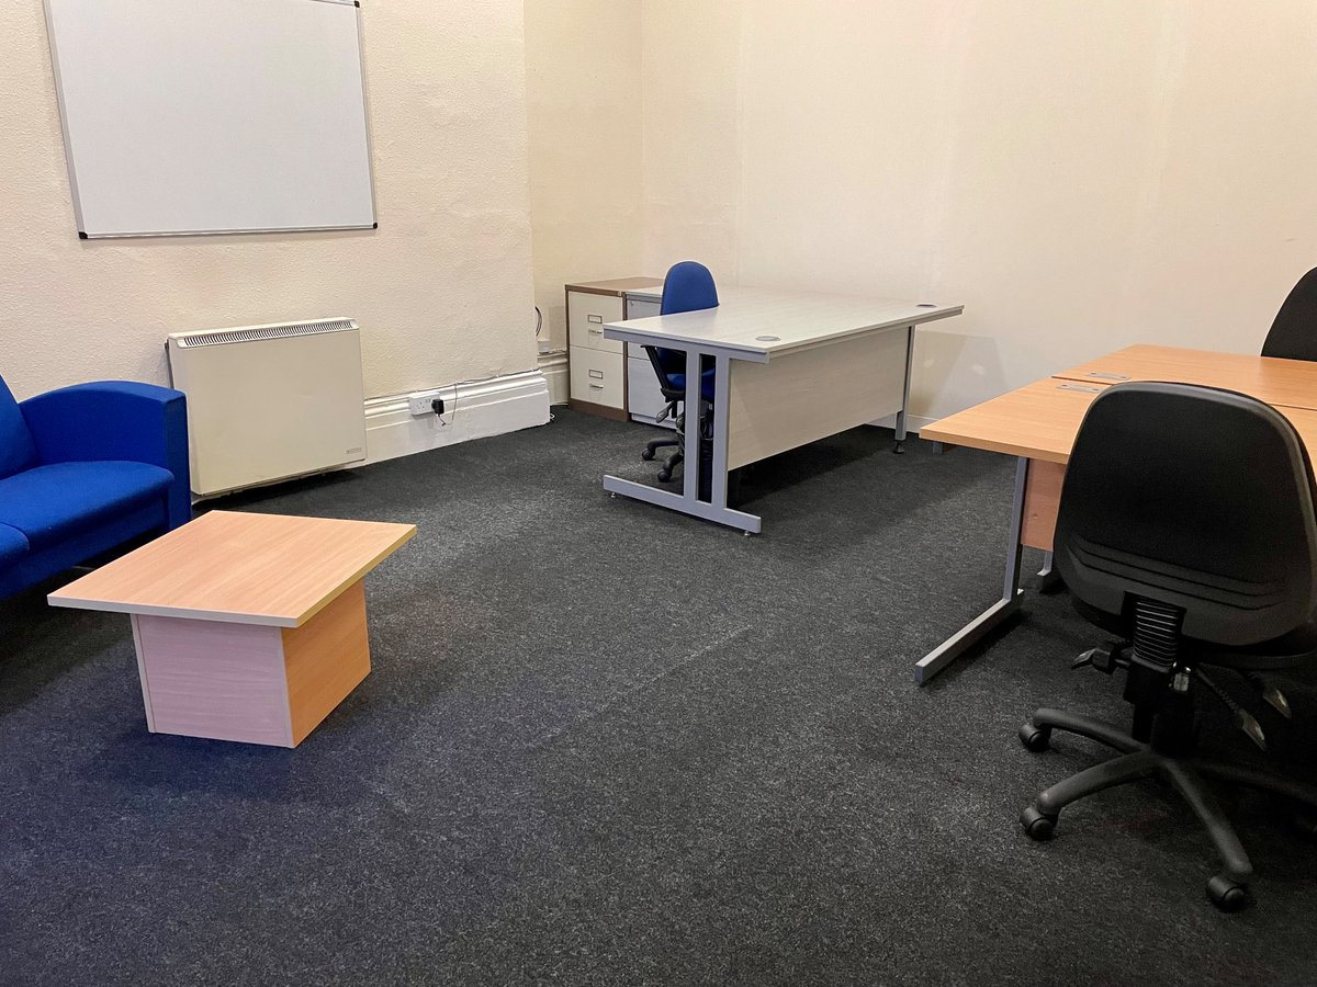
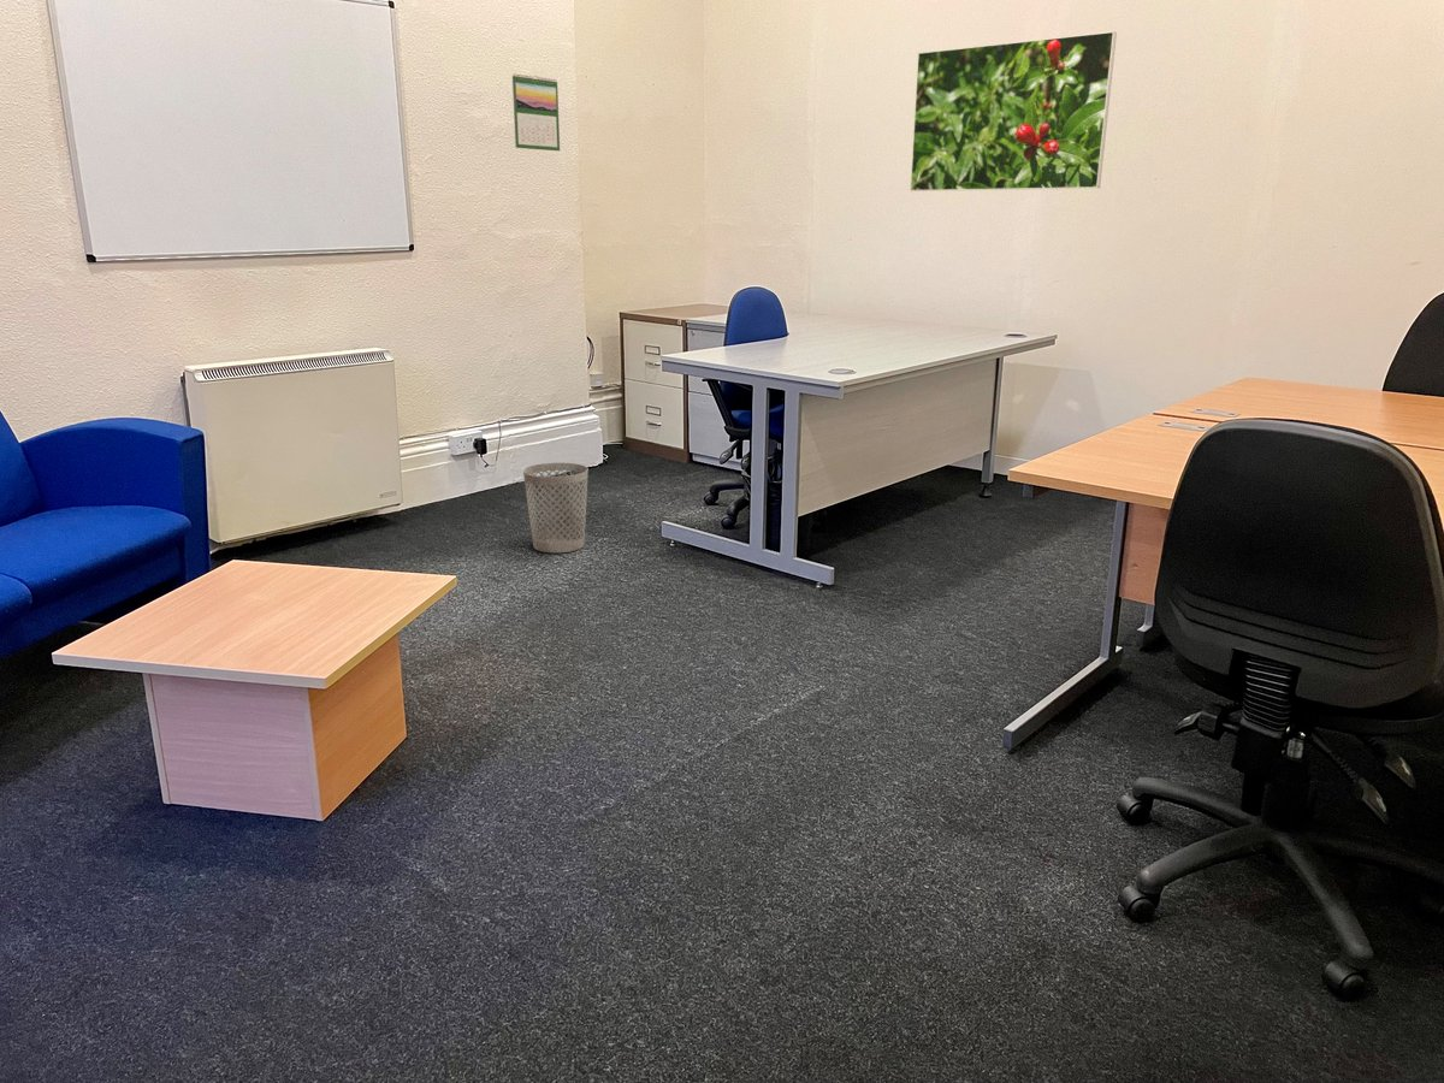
+ calendar [511,73,561,152]
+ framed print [909,30,1118,193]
+ wastebasket [522,462,590,554]
